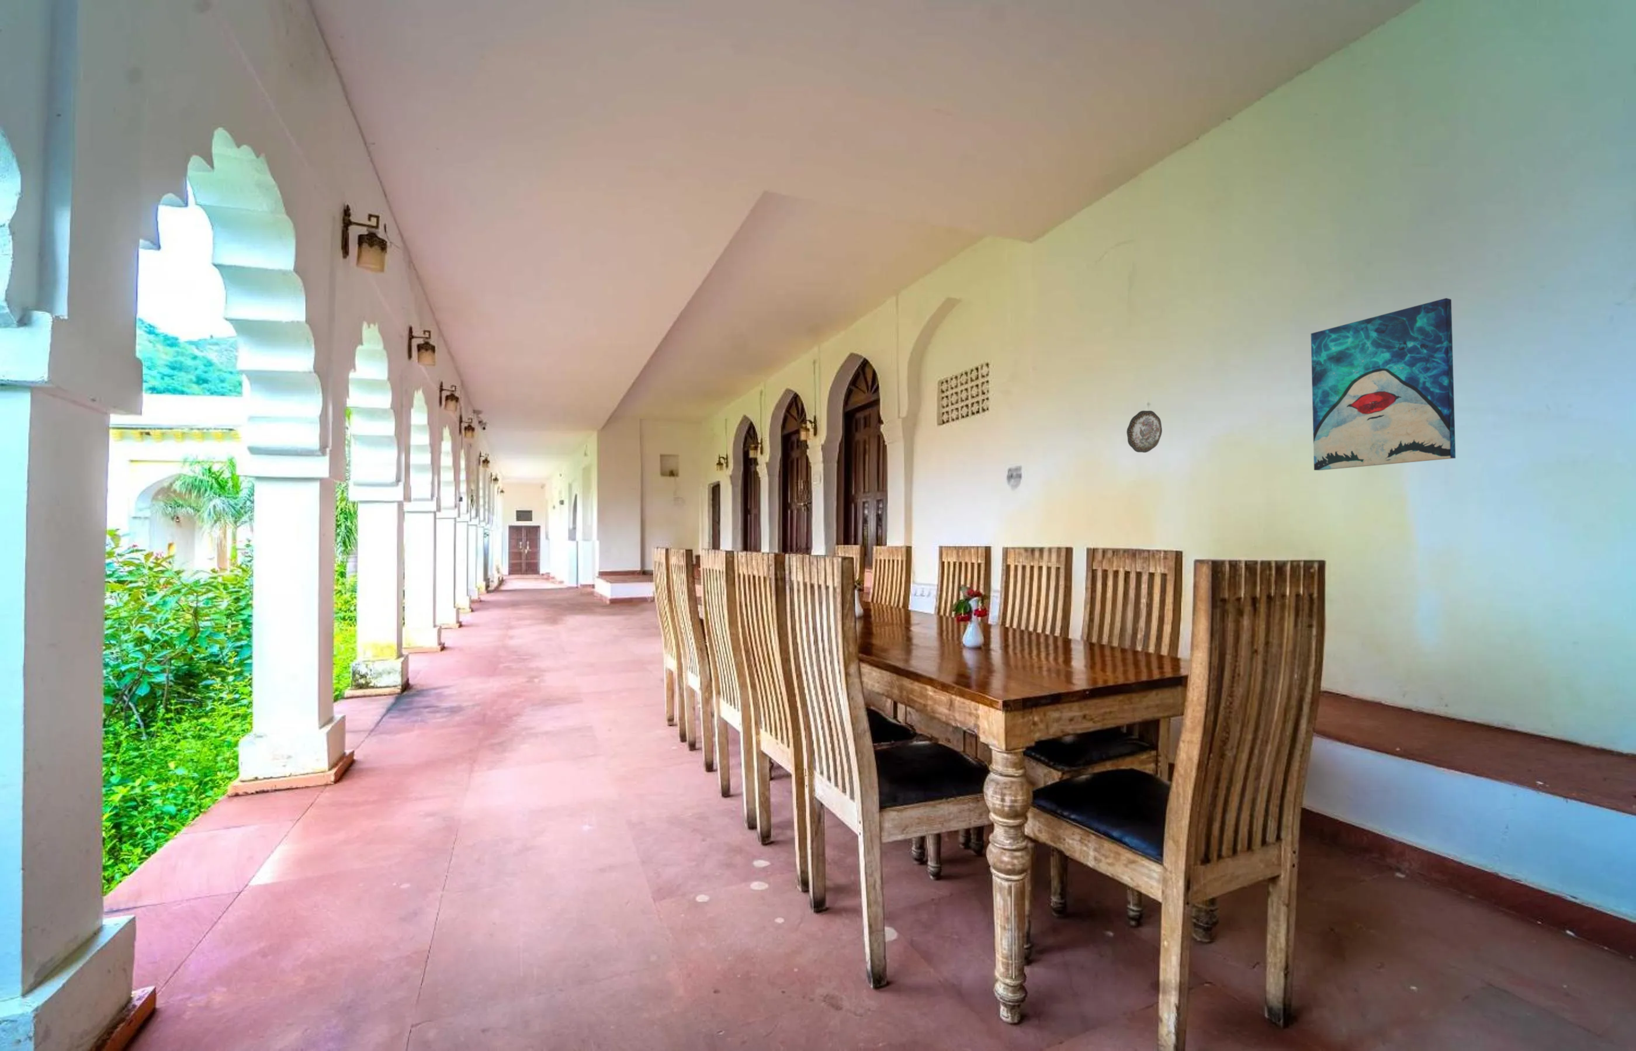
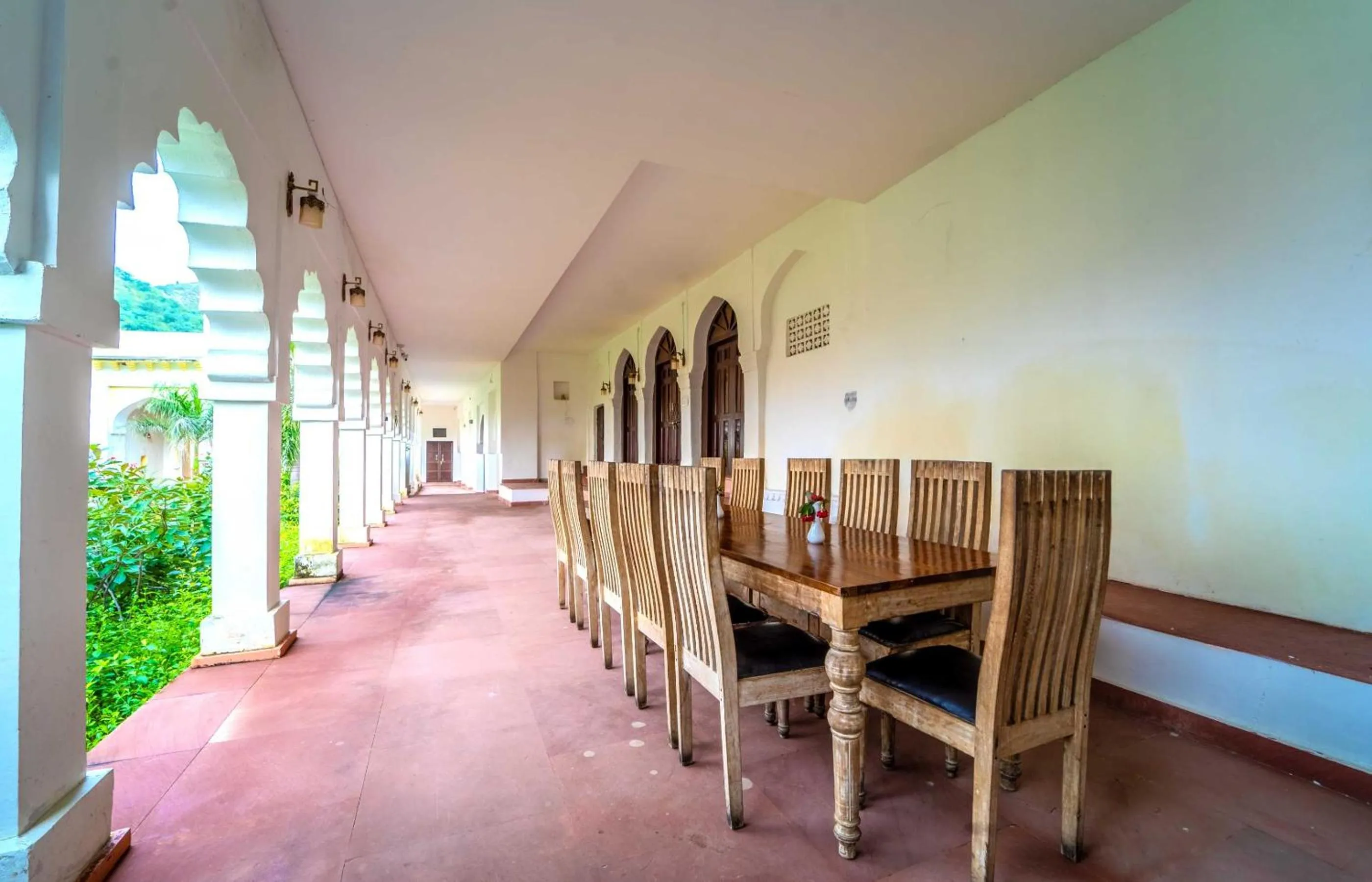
- wall art [1310,298,1456,471]
- decorative plate [1126,410,1163,453]
